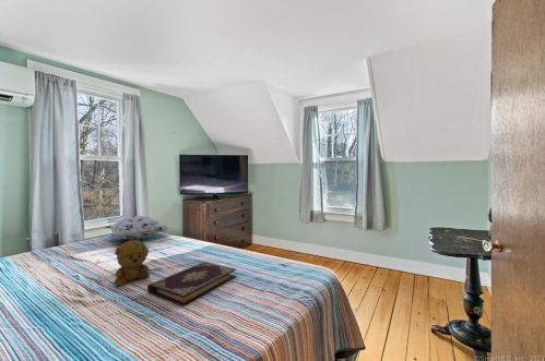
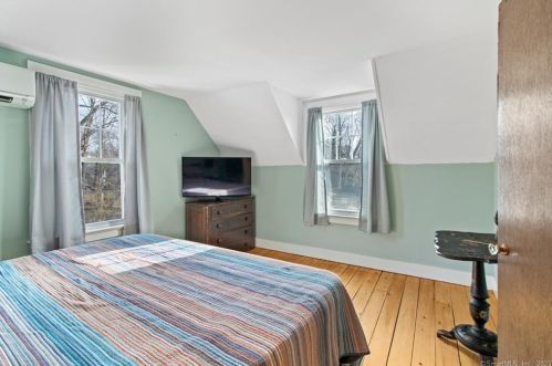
- book [146,261,238,308]
- decorative pillow [105,215,169,241]
- stuffed bear [114,237,151,287]
